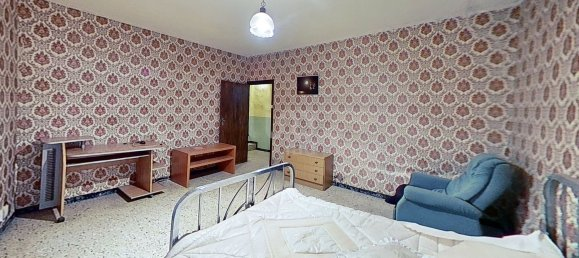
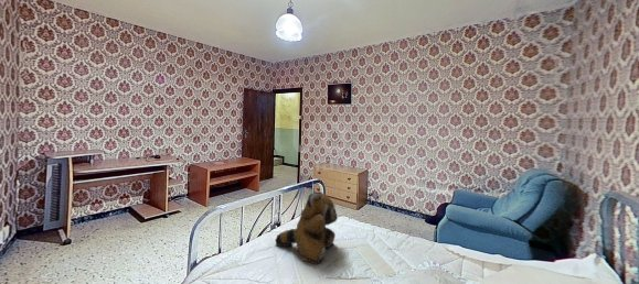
+ teddy bear [274,190,339,265]
